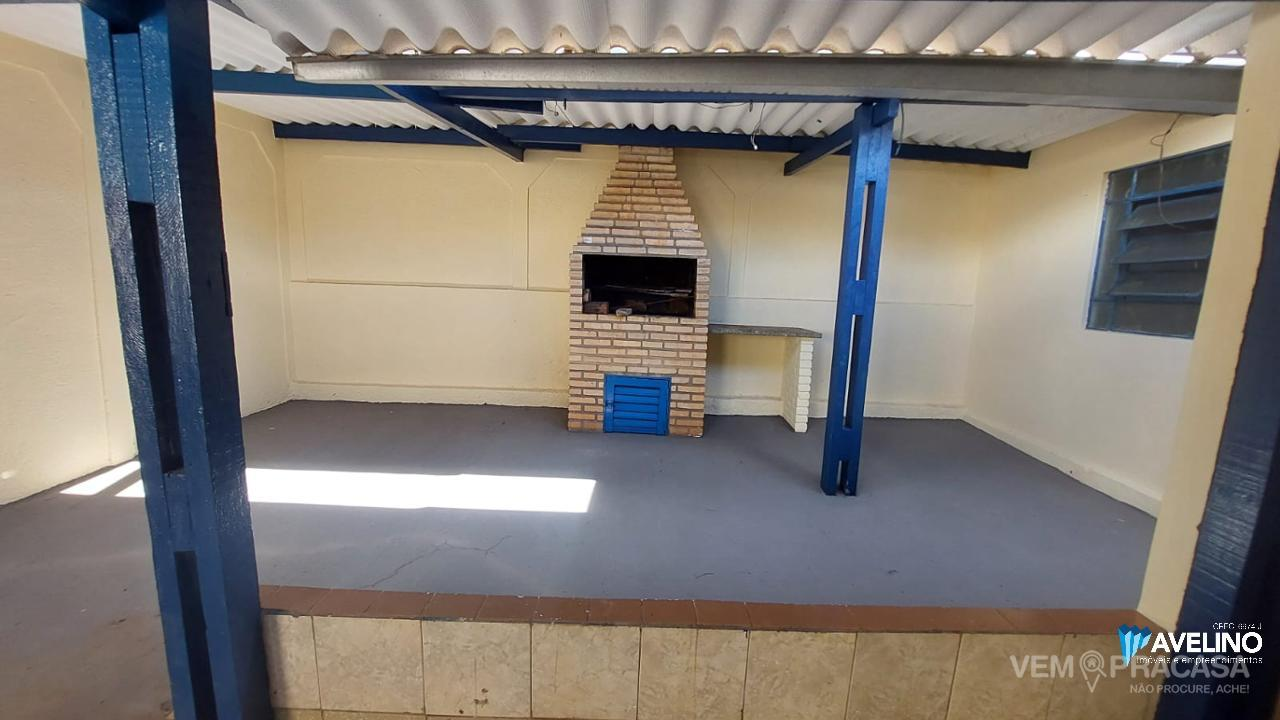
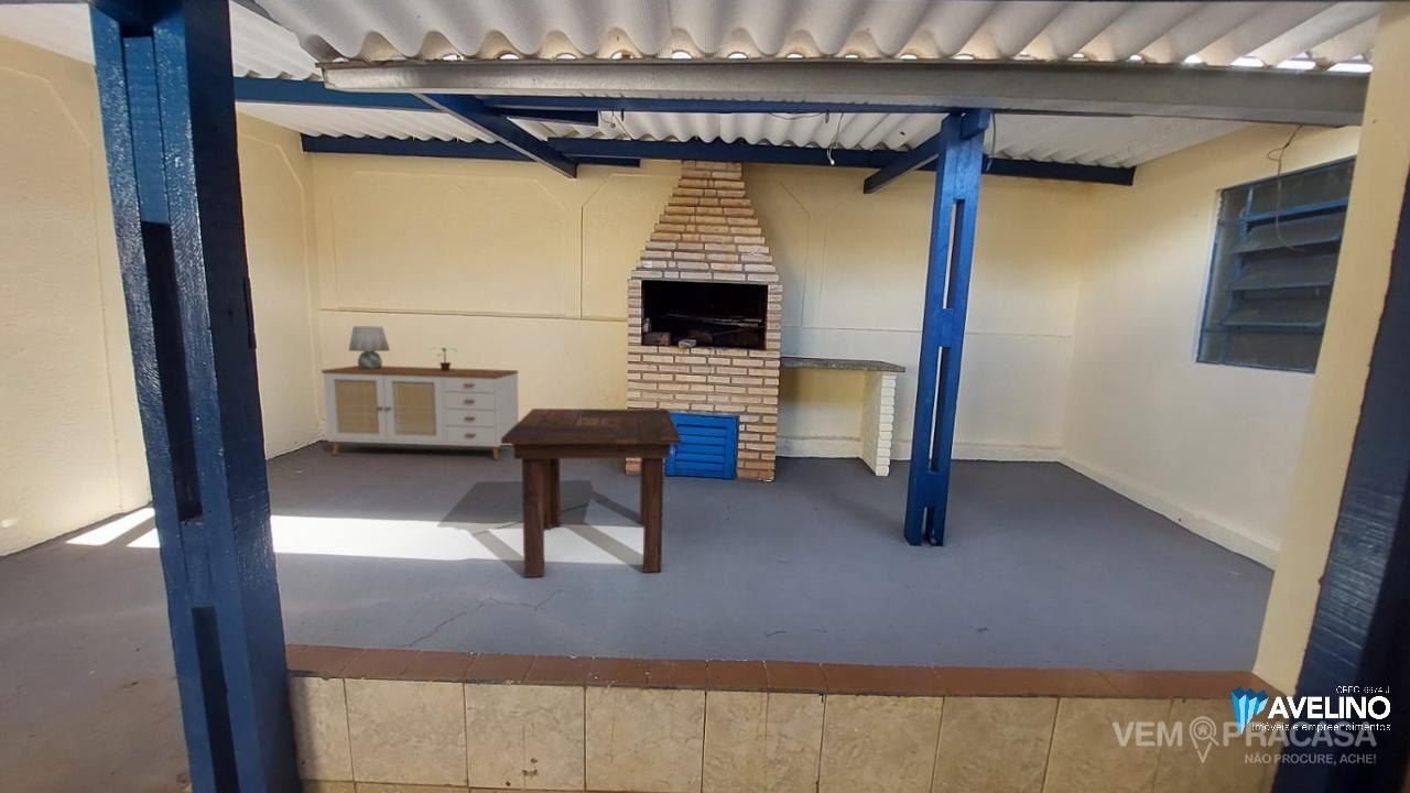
+ dining table [501,408,682,578]
+ sideboard [321,365,520,461]
+ table lamp [348,325,391,369]
+ potted plant [427,347,459,371]
